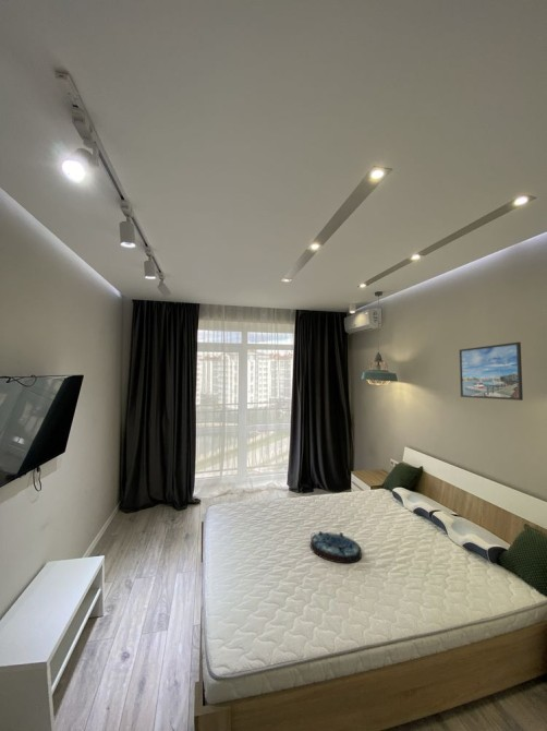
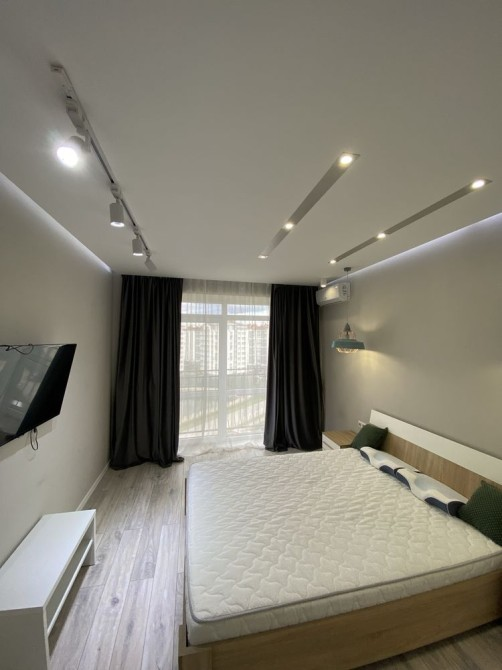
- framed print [459,341,524,402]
- serving tray [309,530,363,564]
